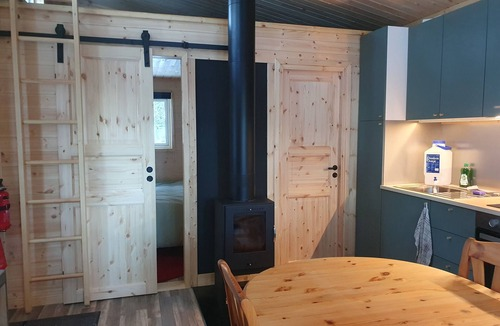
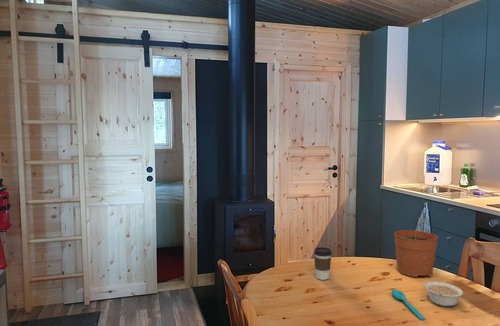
+ legume [423,280,464,308]
+ plant pot [393,217,439,278]
+ coffee cup [313,246,333,281]
+ spoon [391,289,426,321]
